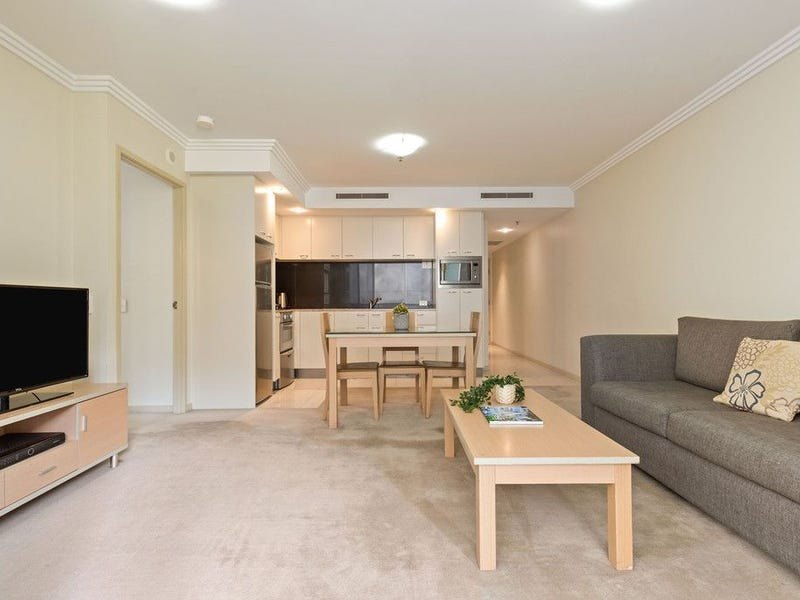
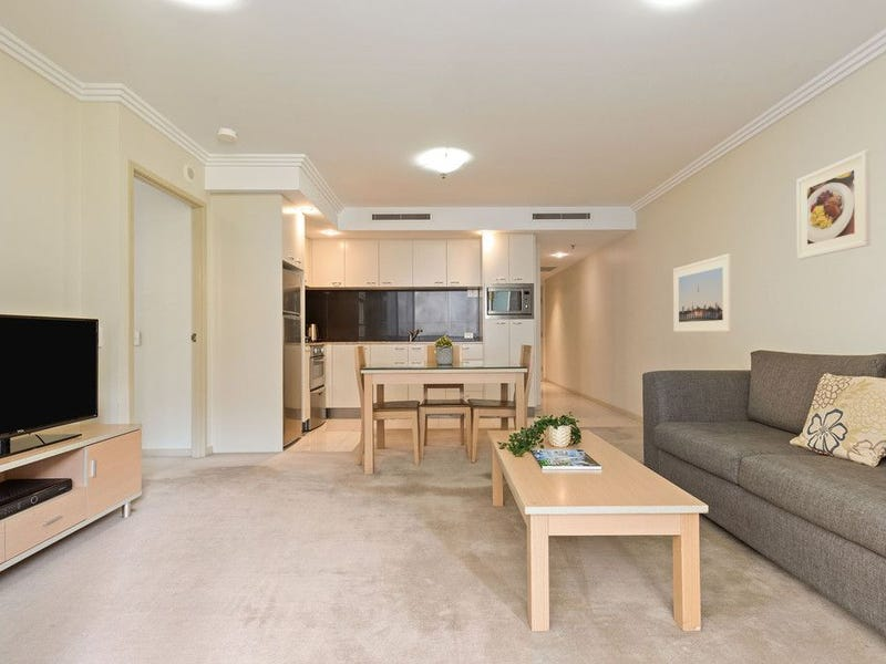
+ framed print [672,252,733,333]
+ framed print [796,149,872,260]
